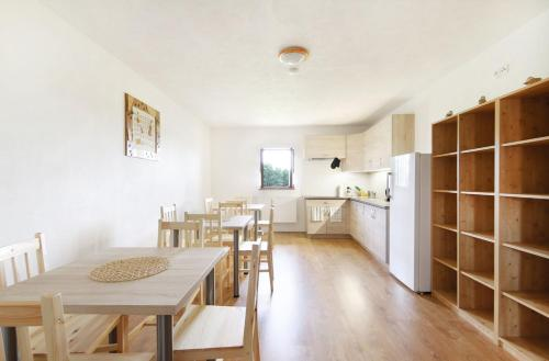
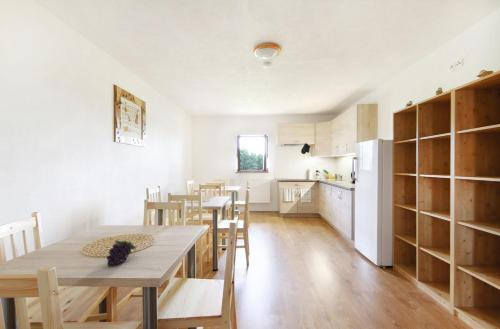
+ fruit [105,239,137,267]
